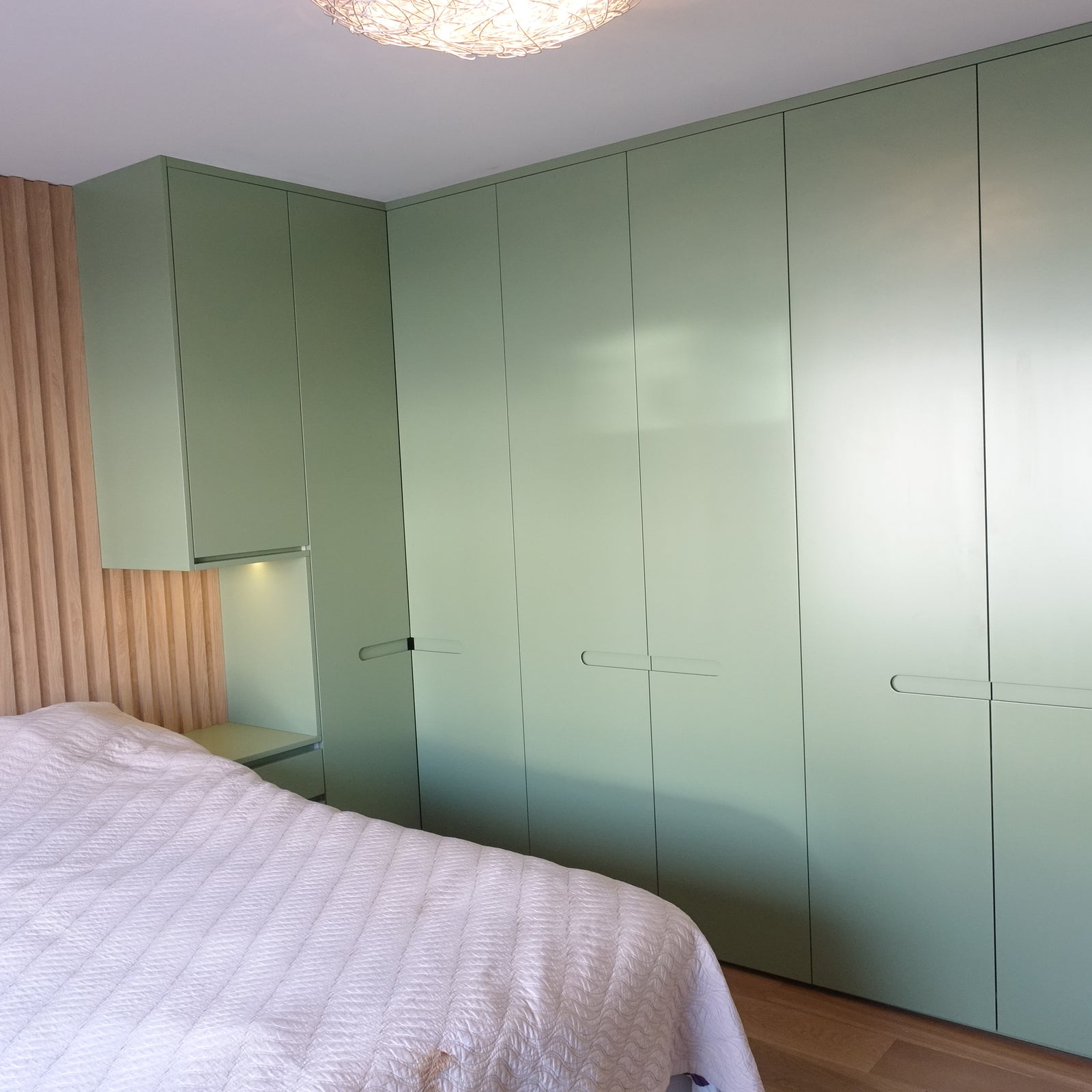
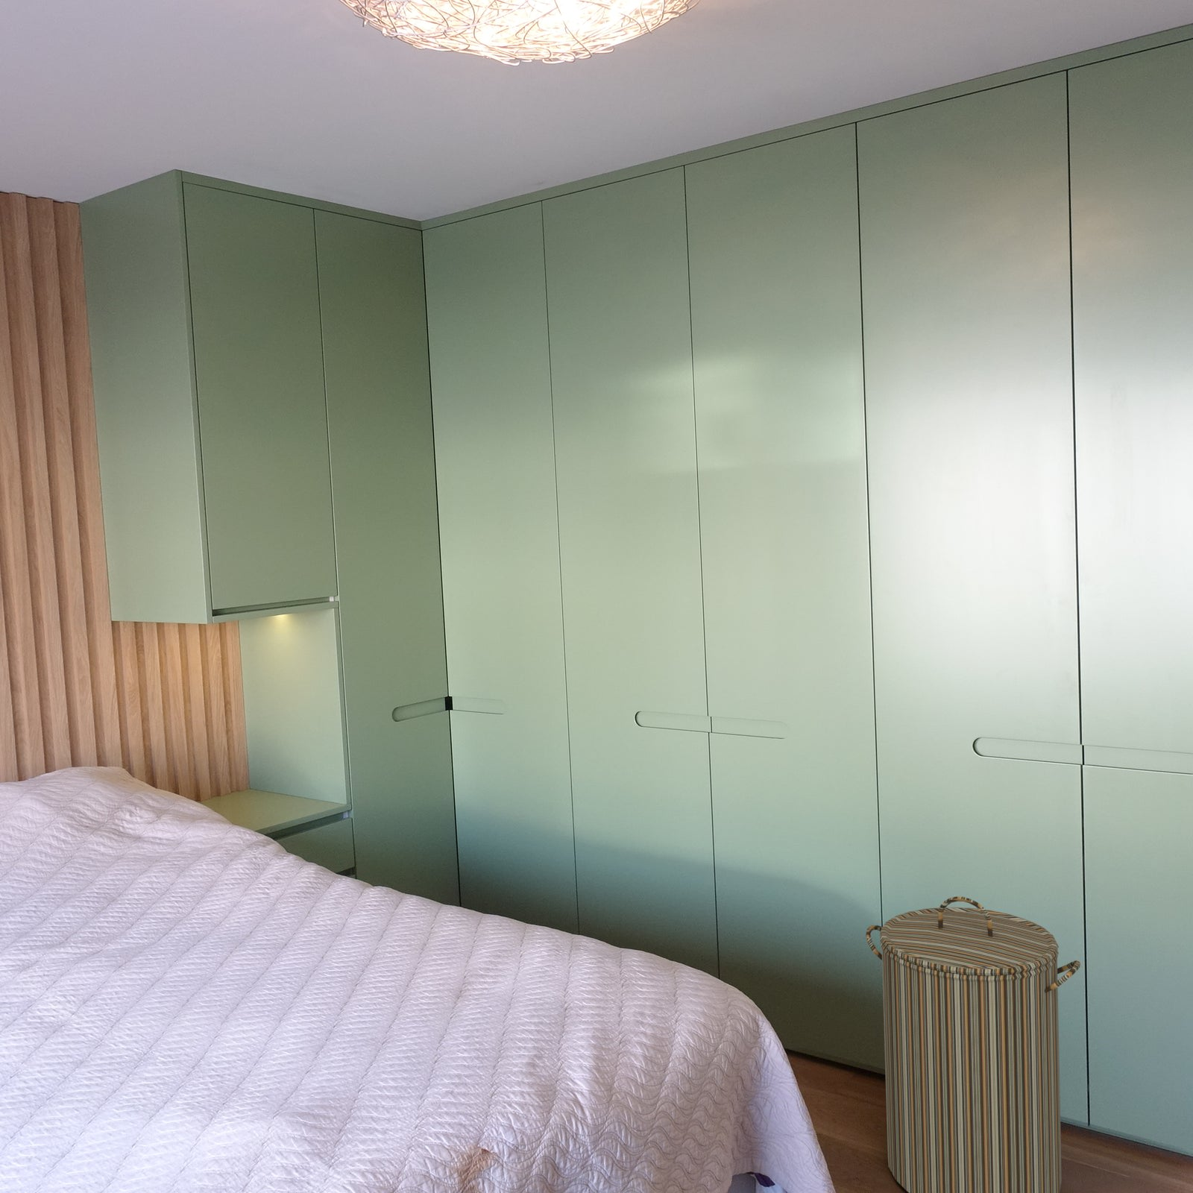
+ laundry hamper [865,896,1082,1193]
